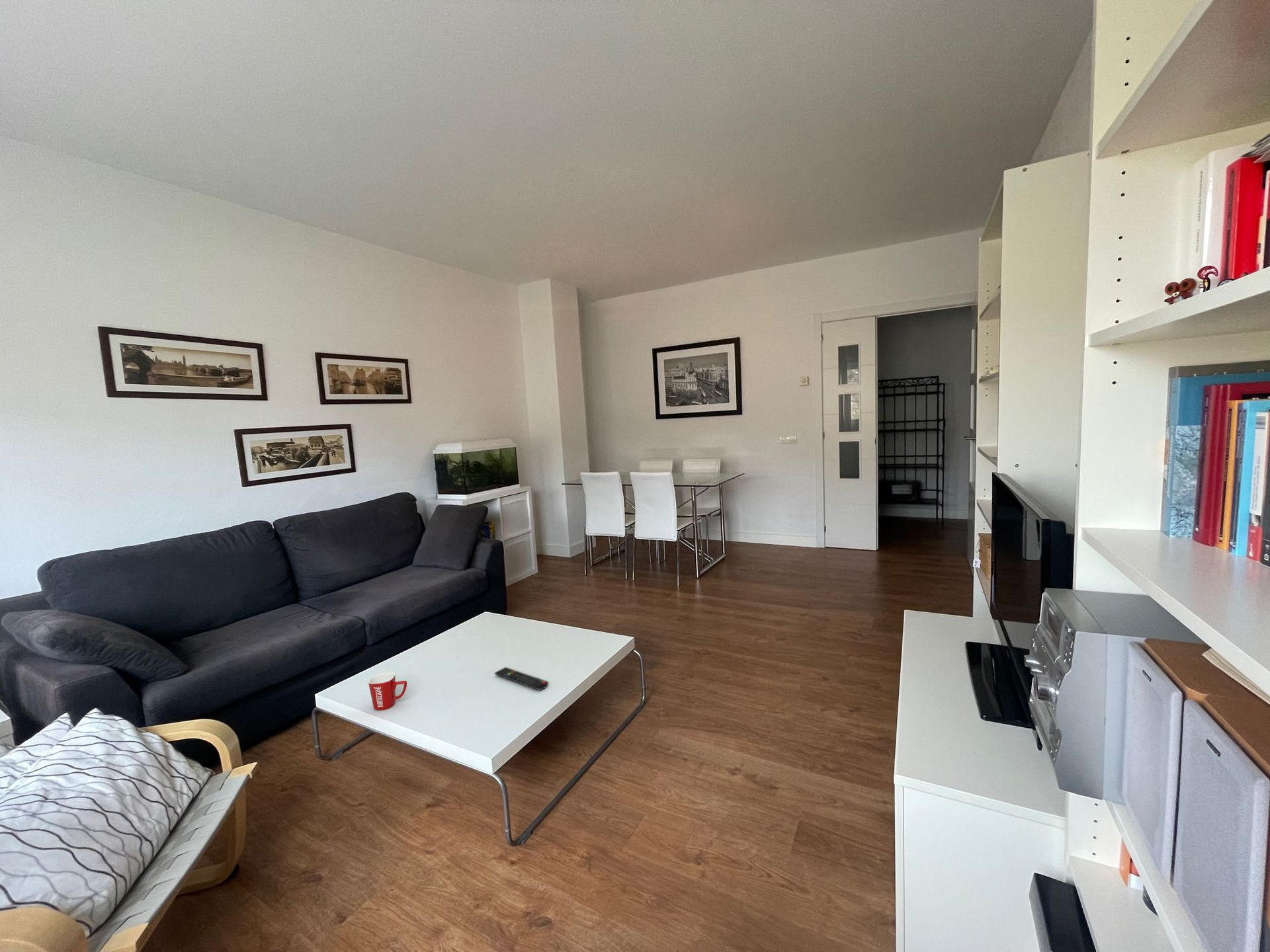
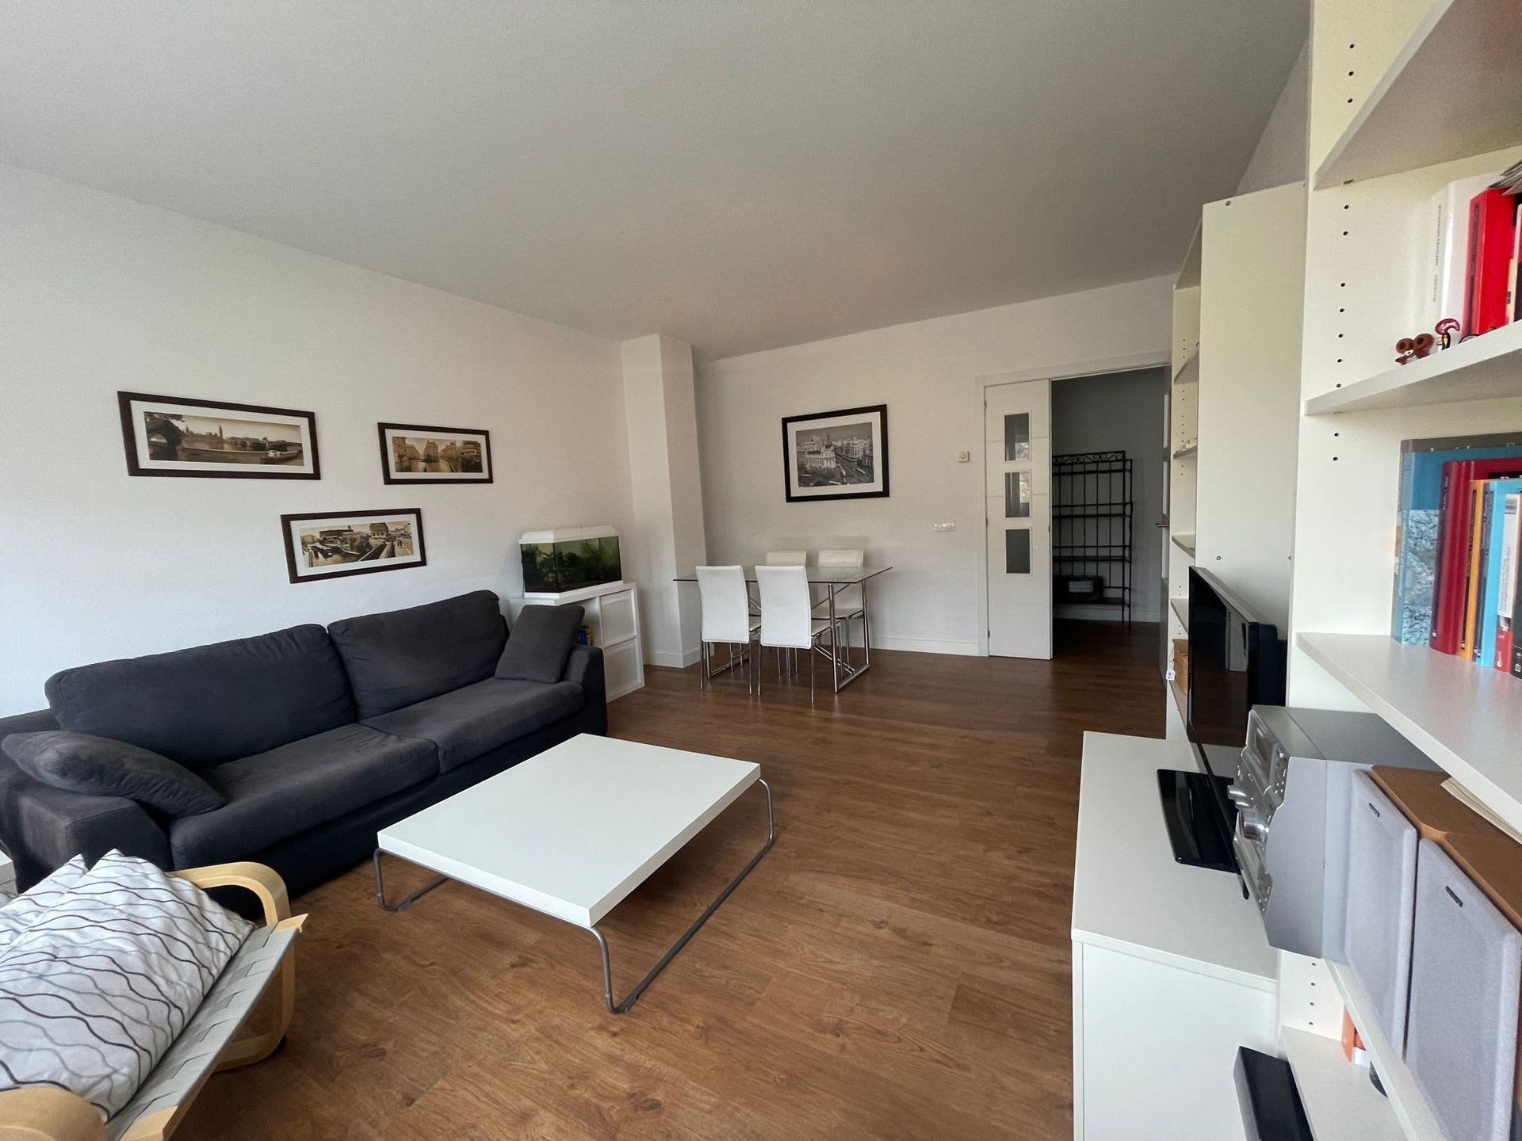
- mug [368,672,407,711]
- remote control [494,666,549,691]
